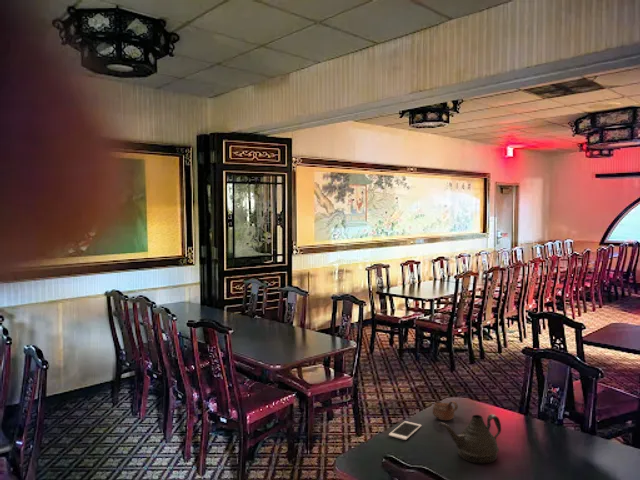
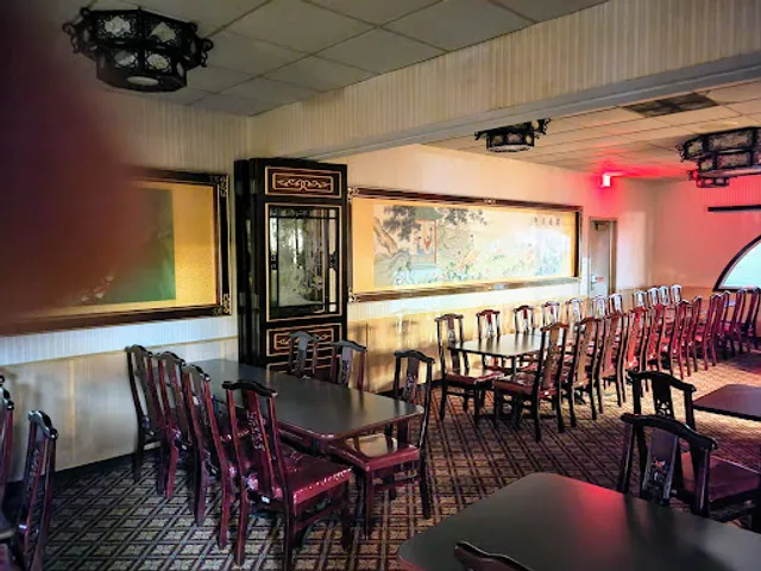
- teapot [438,413,502,465]
- cup [432,400,459,421]
- cell phone [388,420,422,441]
